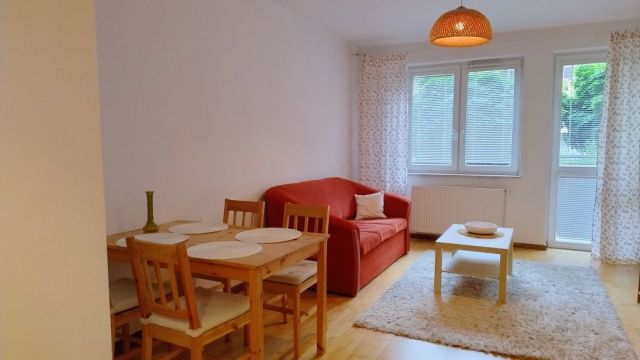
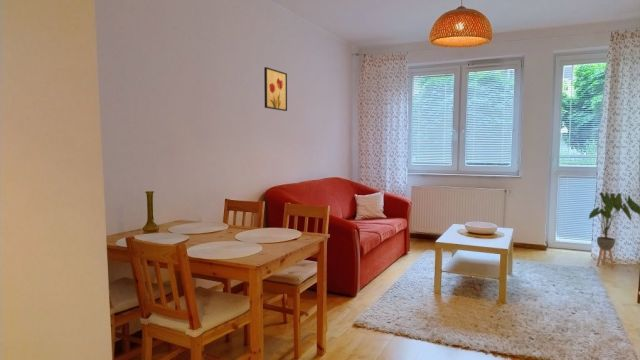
+ house plant [588,191,640,269]
+ wall art [263,66,288,112]
